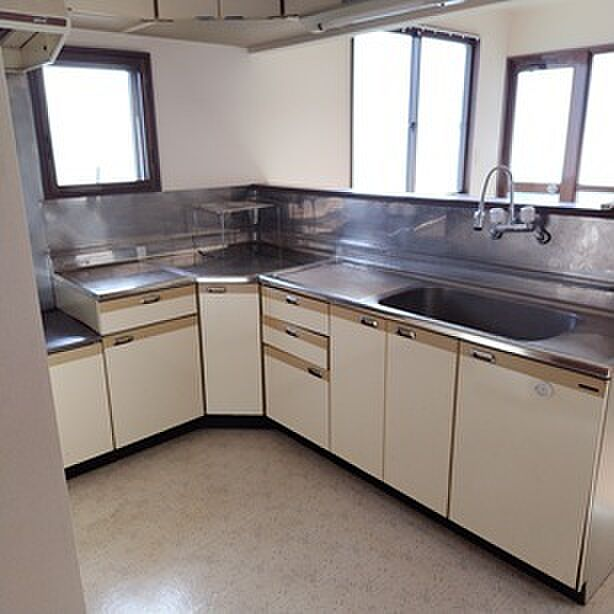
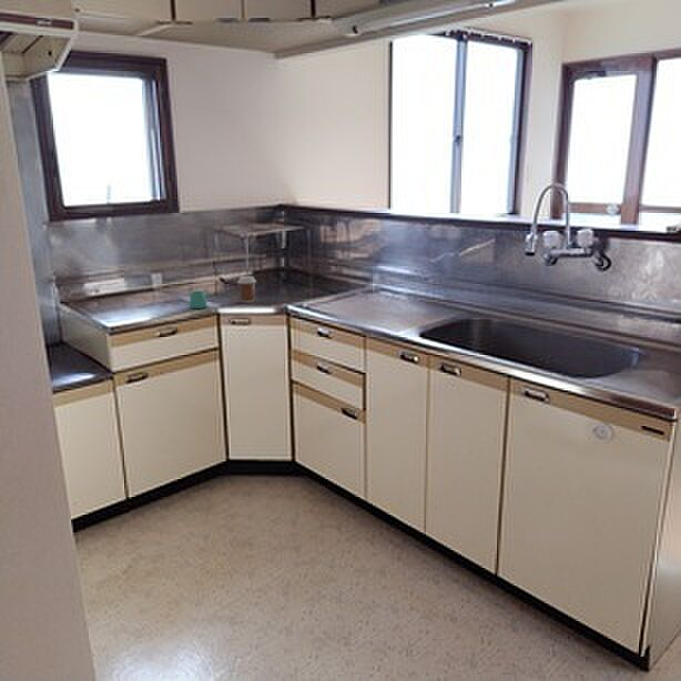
+ mug [189,288,210,309]
+ coffee cup [236,275,257,304]
